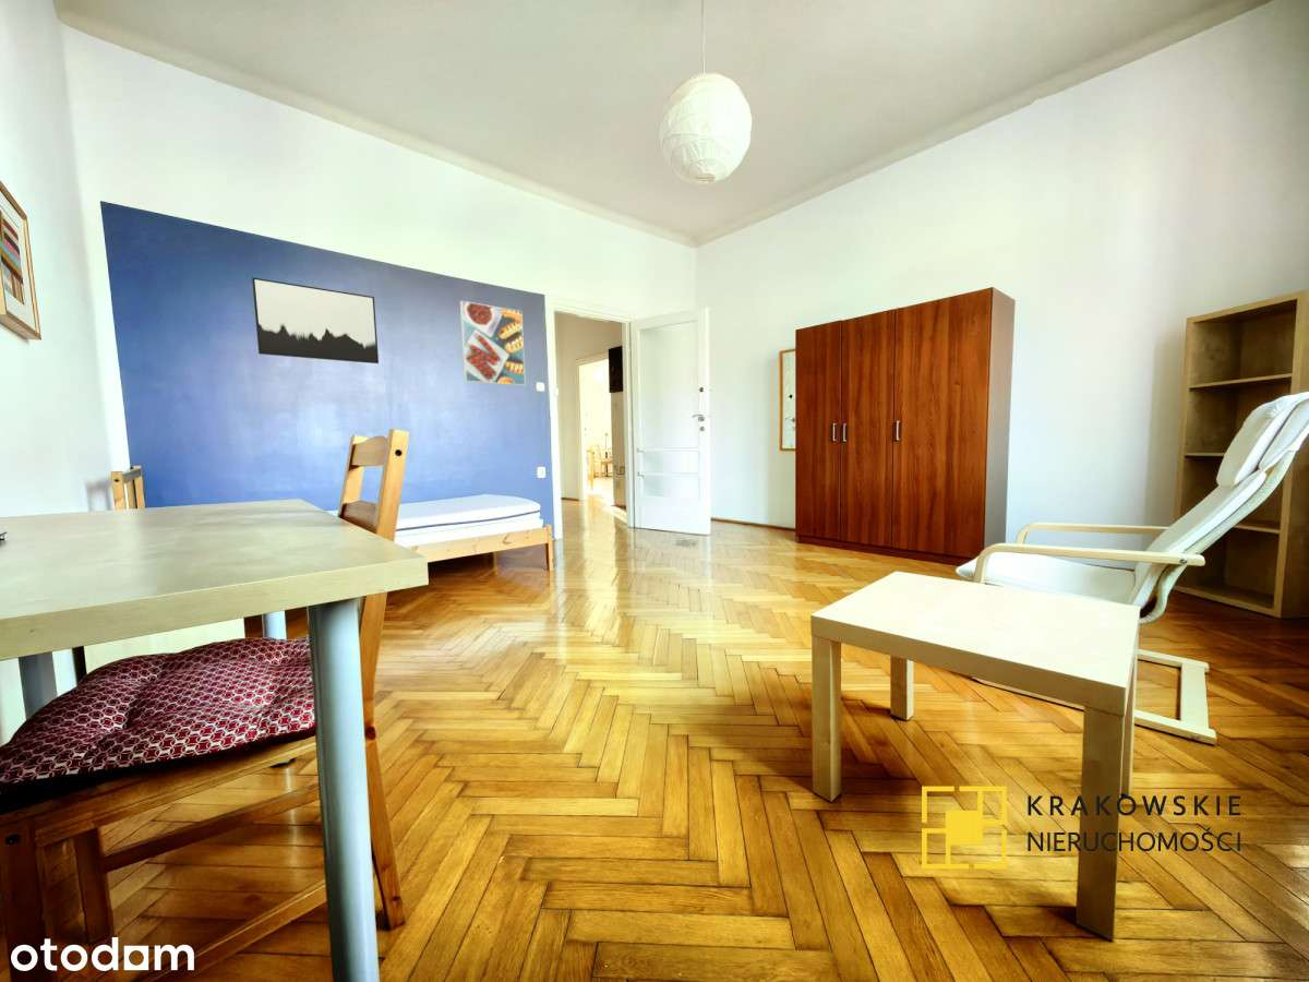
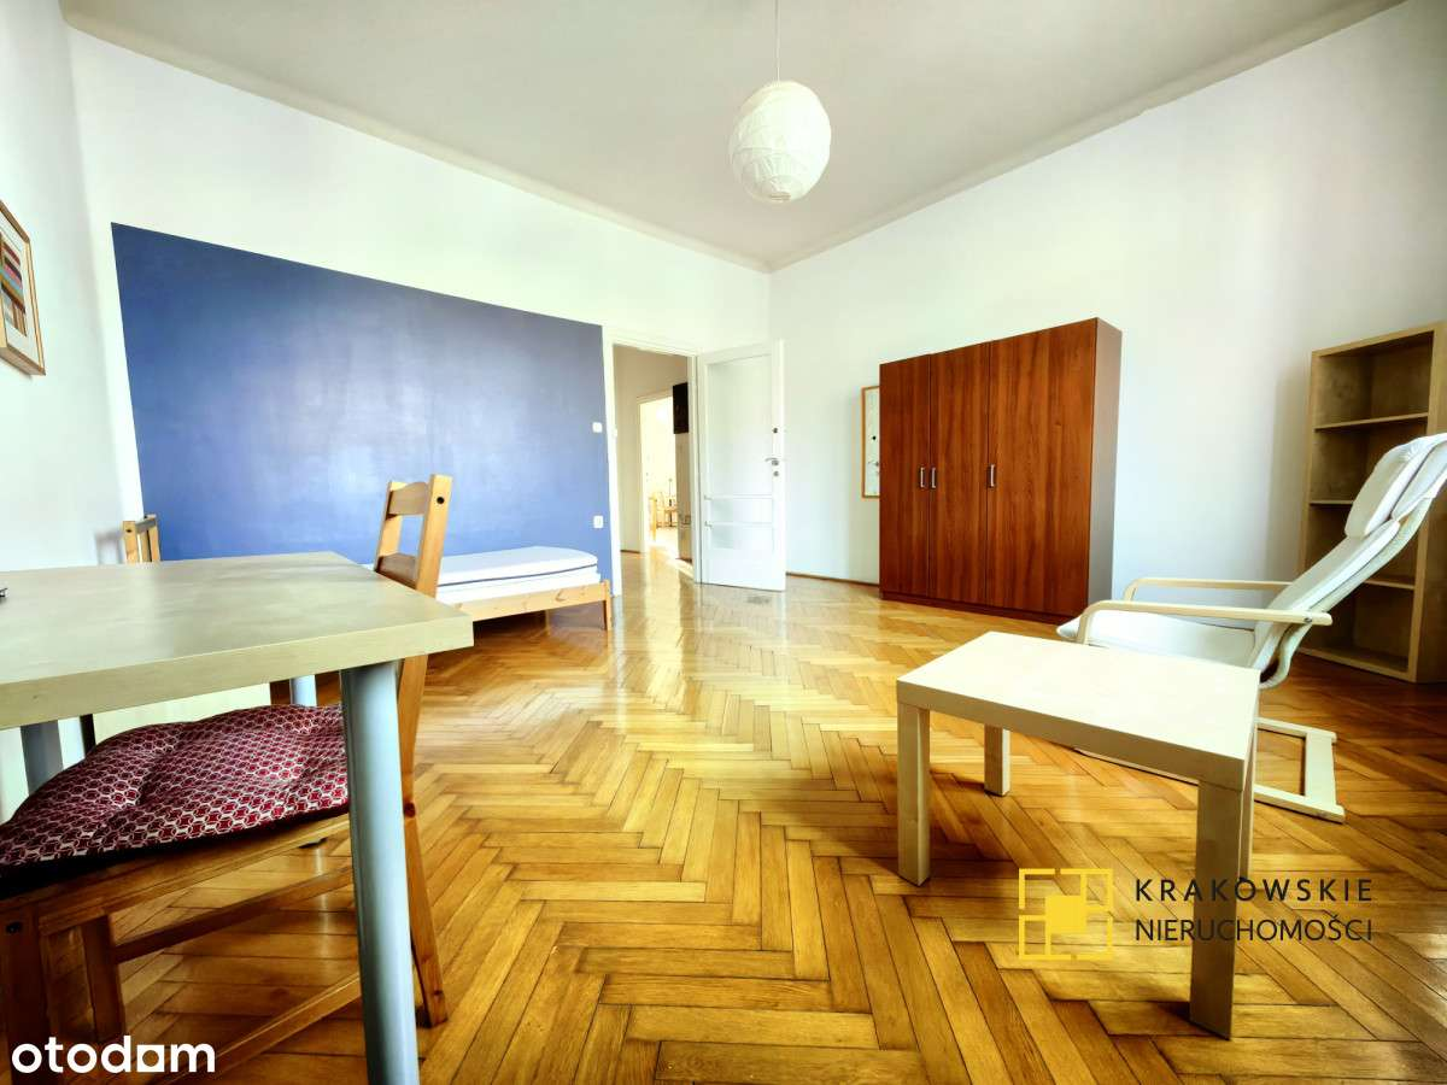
- wall art [251,276,380,364]
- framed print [459,300,527,386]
